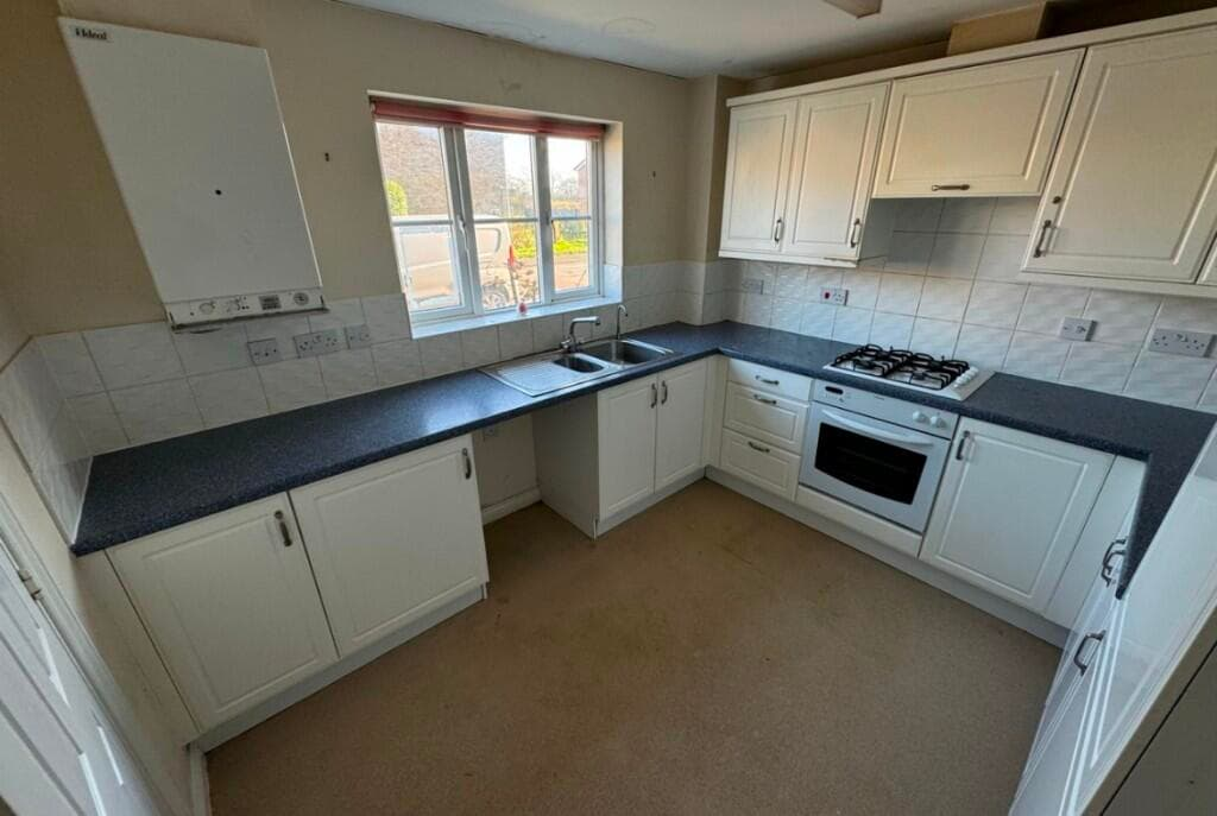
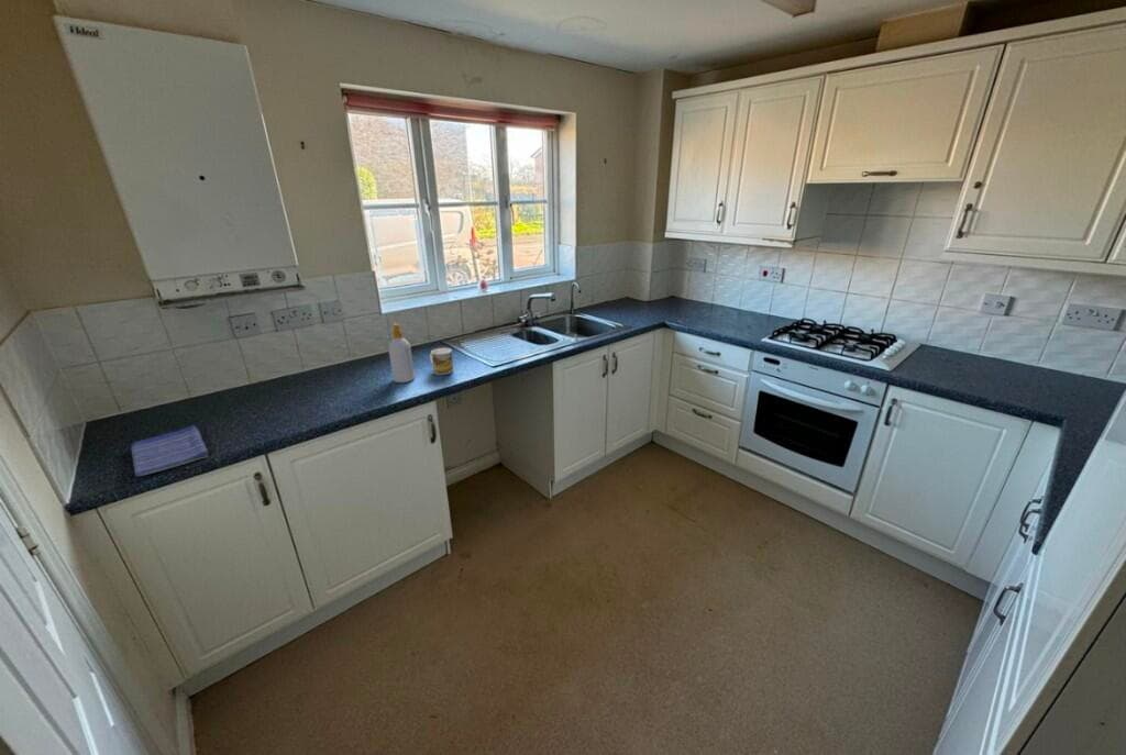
+ mug [429,347,454,376]
+ soap bottle [387,321,416,384]
+ dish towel [130,424,209,477]
